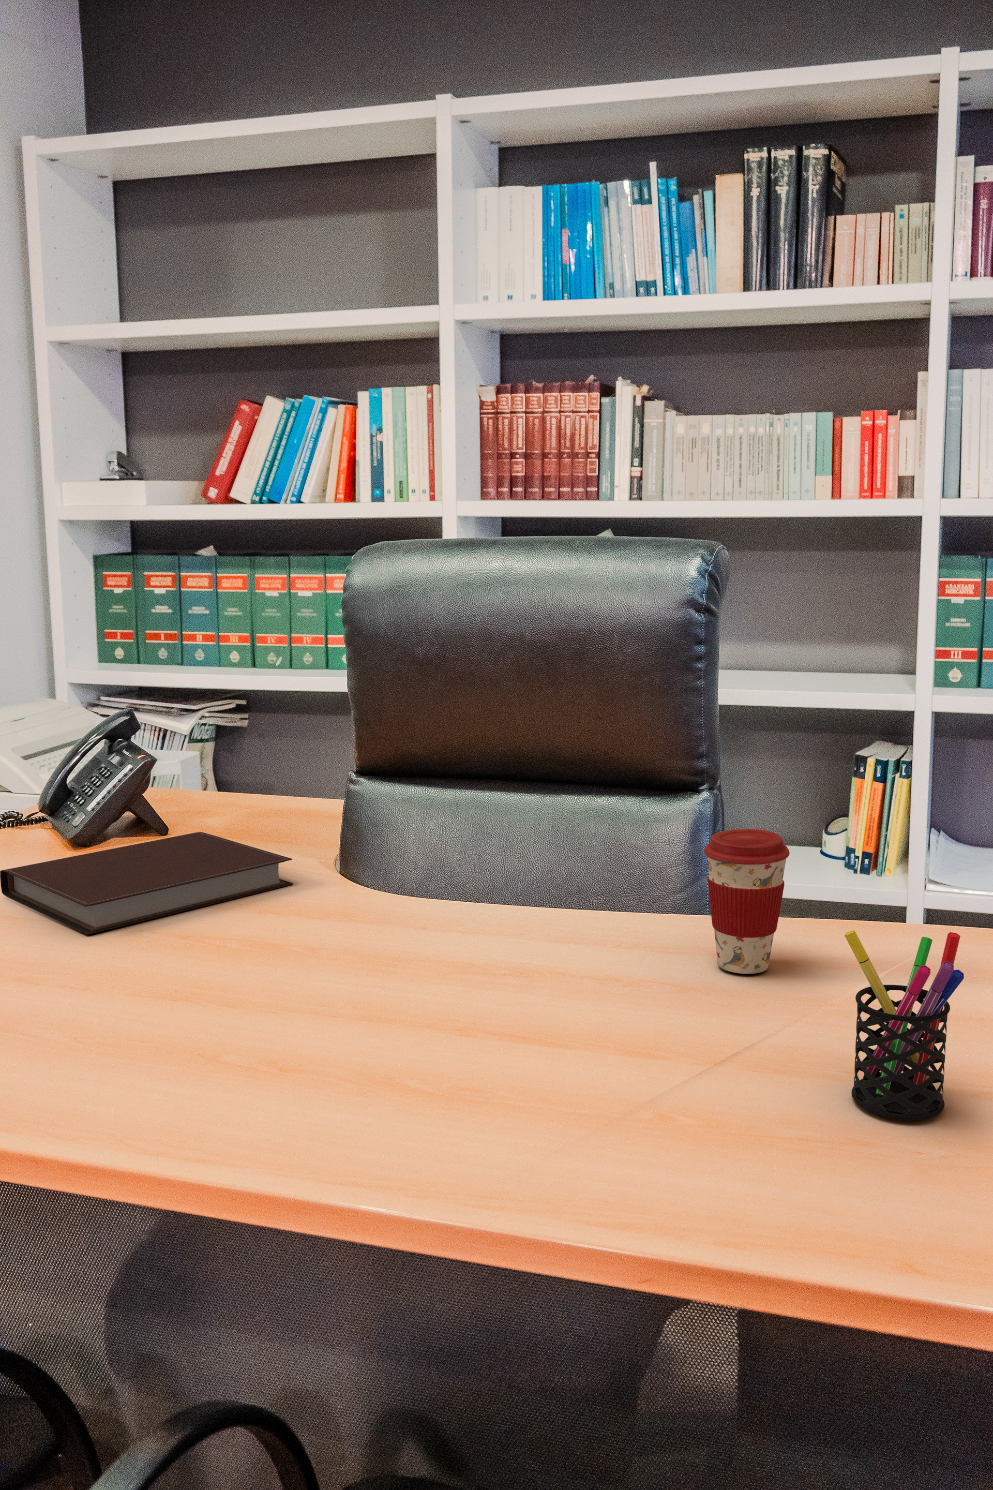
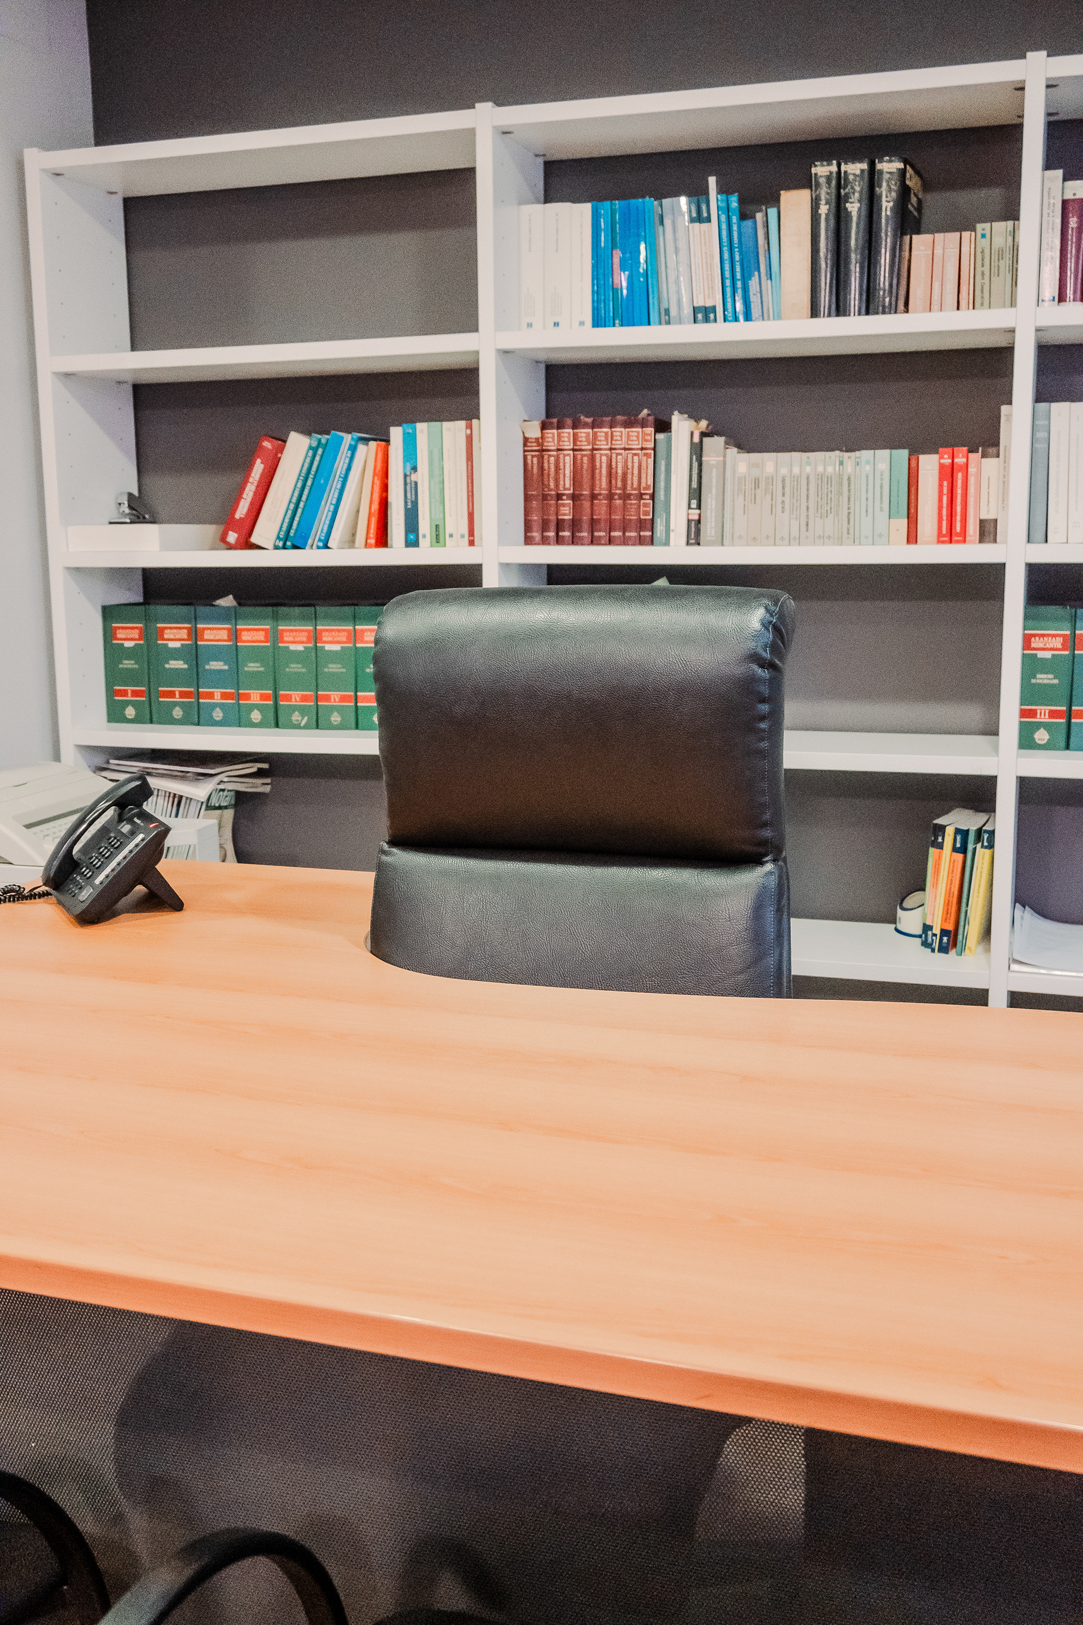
- notebook [0,831,294,936]
- pen holder [844,930,964,1121]
- coffee cup [704,828,790,974]
